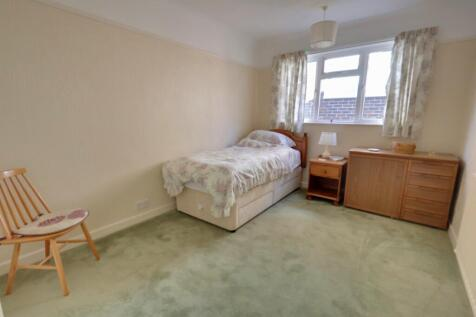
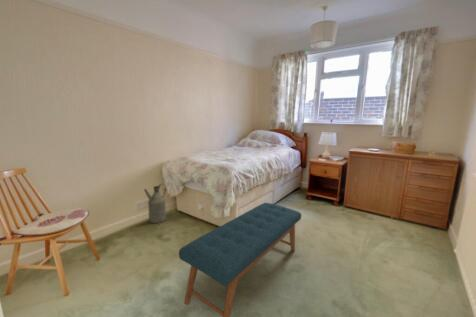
+ watering can [143,183,167,224]
+ bench [178,202,302,317]
